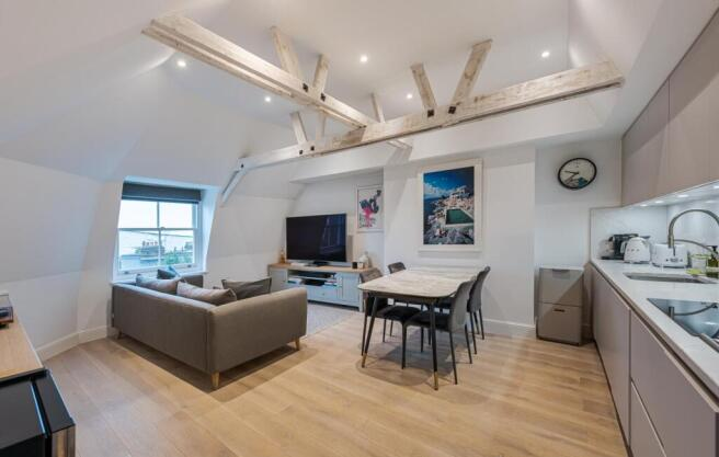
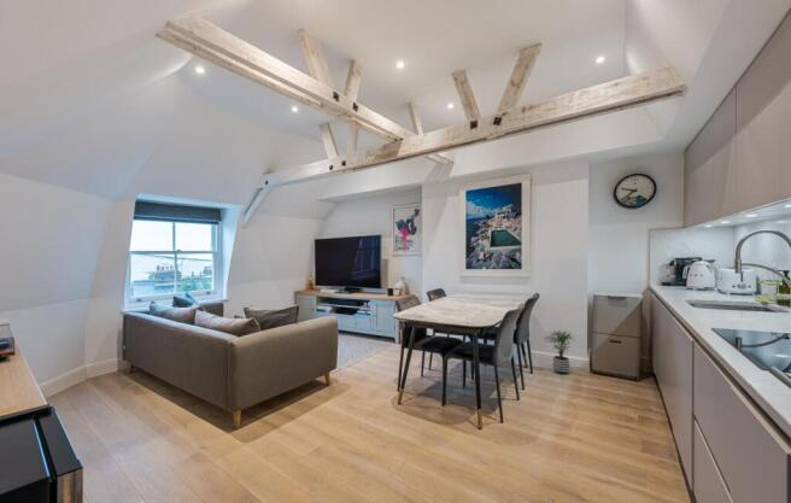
+ potted plant [544,329,578,375]
